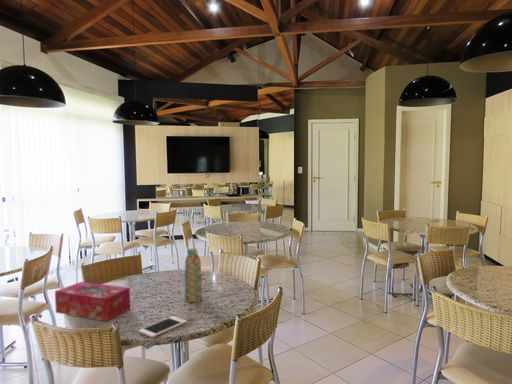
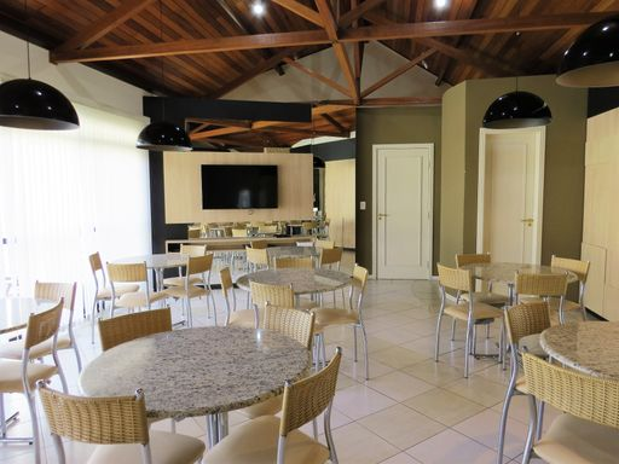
- tissue box [54,281,131,322]
- water bottle [184,247,203,303]
- cell phone [138,315,188,339]
